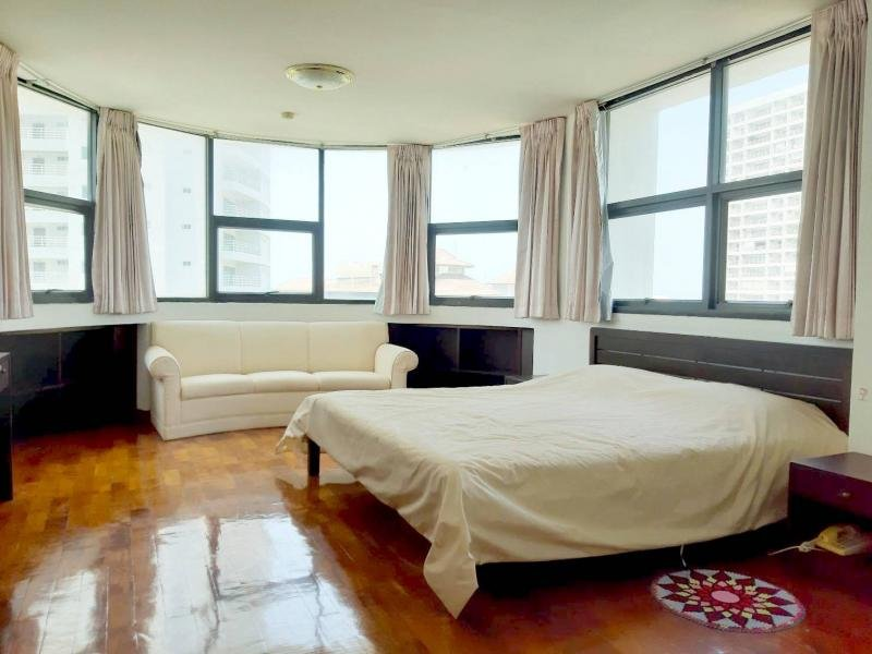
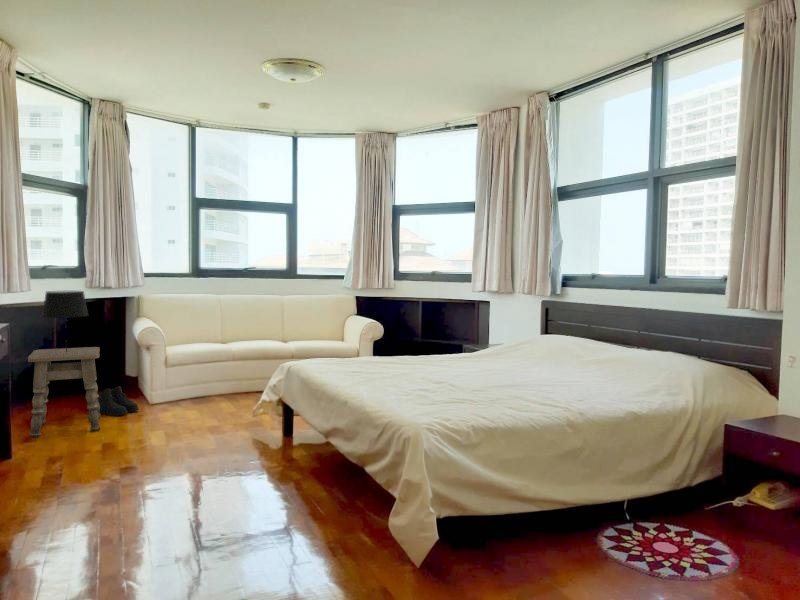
+ side table [27,346,102,439]
+ table lamp [41,290,89,352]
+ boots [97,385,140,417]
